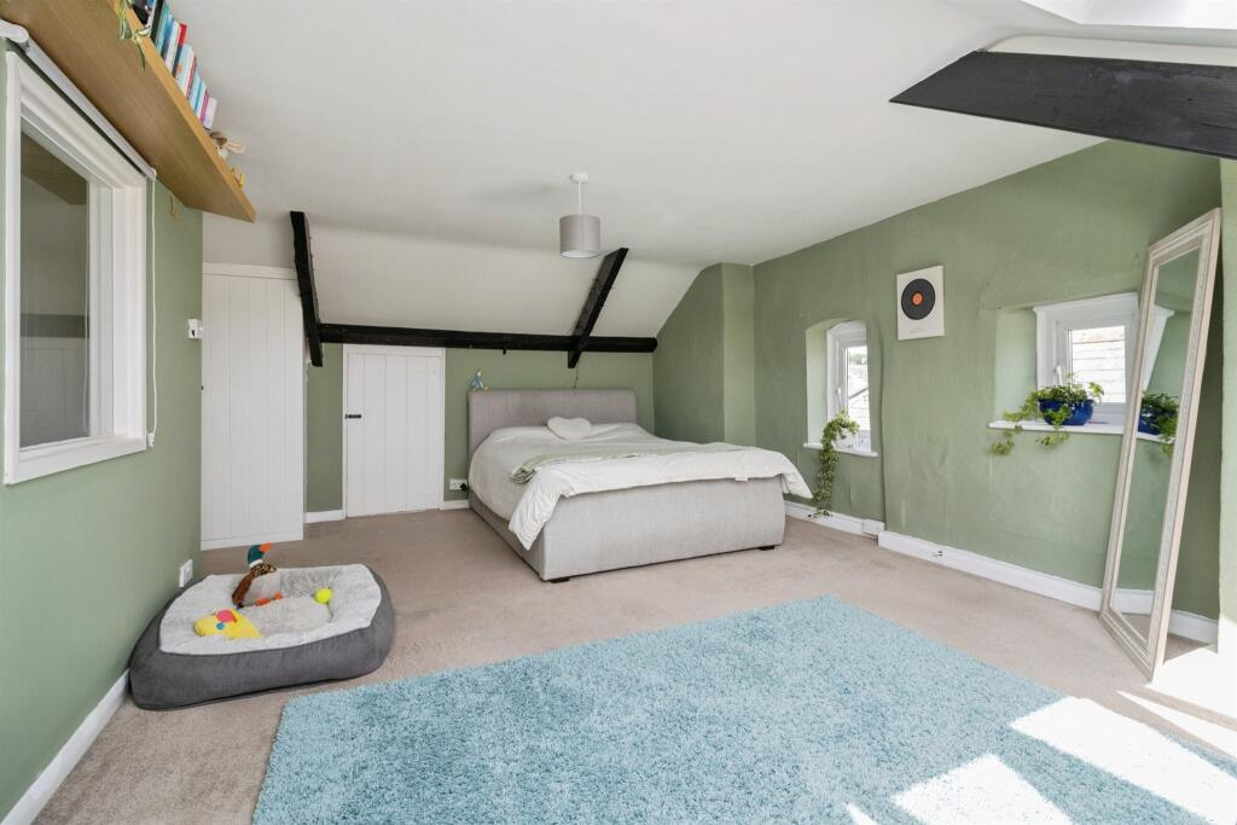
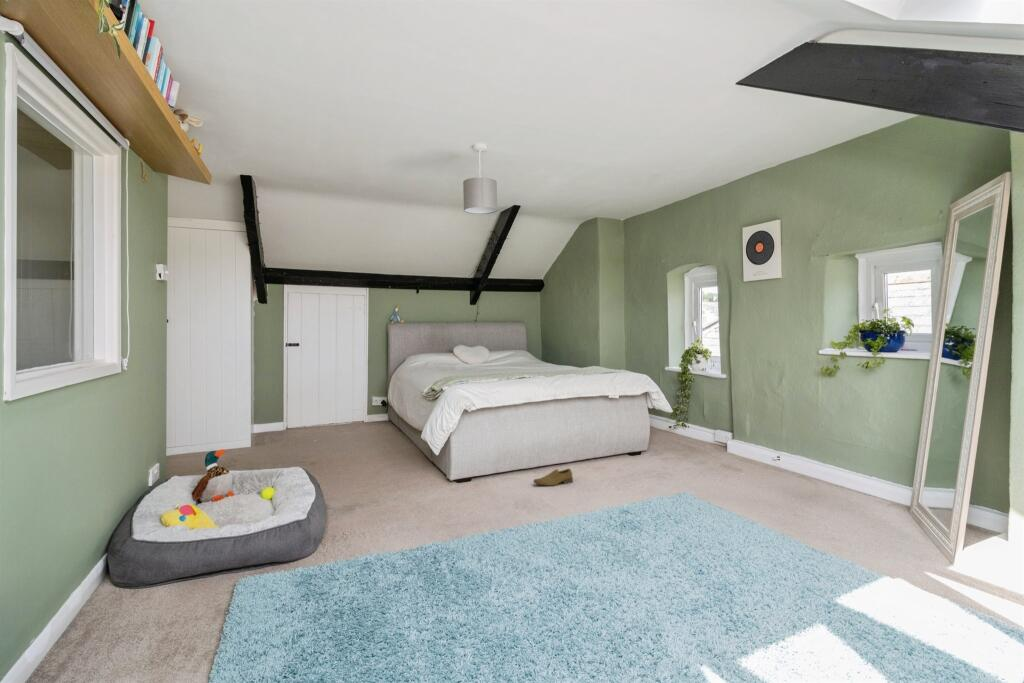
+ shoe [532,468,574,487]
